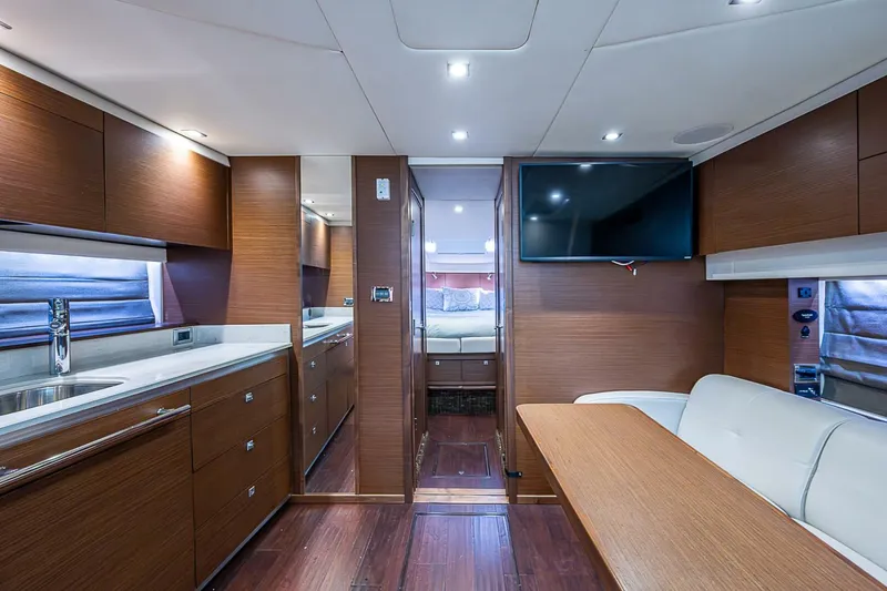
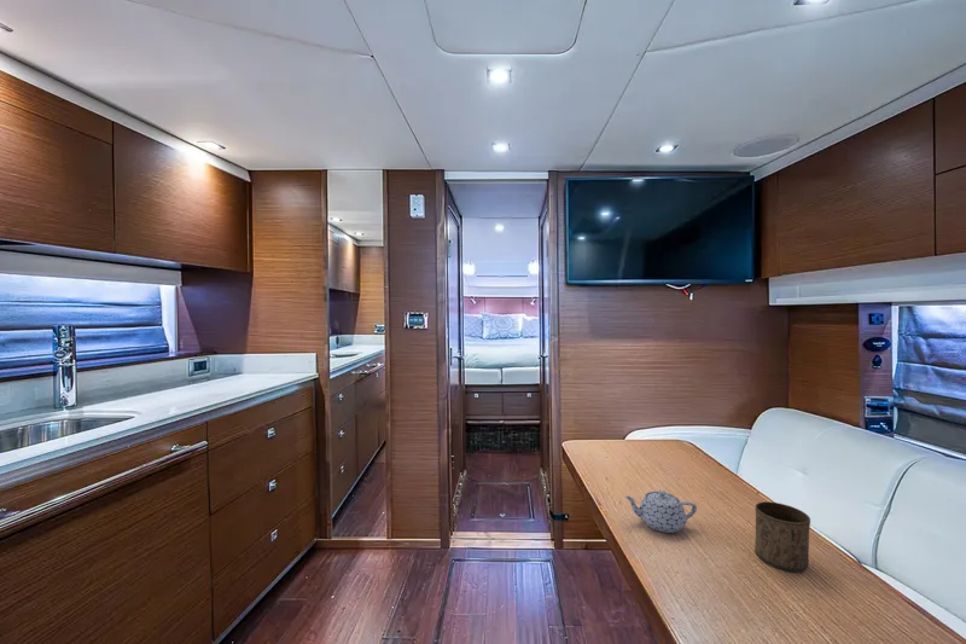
+ teapot [623,489,698,534]
+ cup [753,500,811,573]
